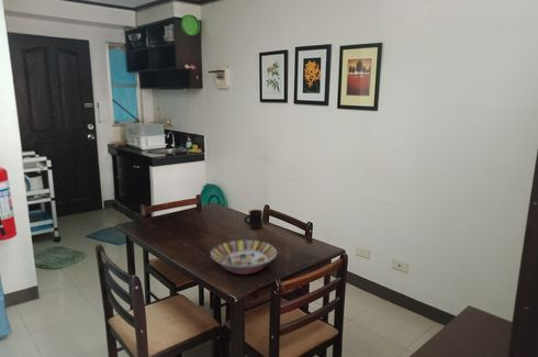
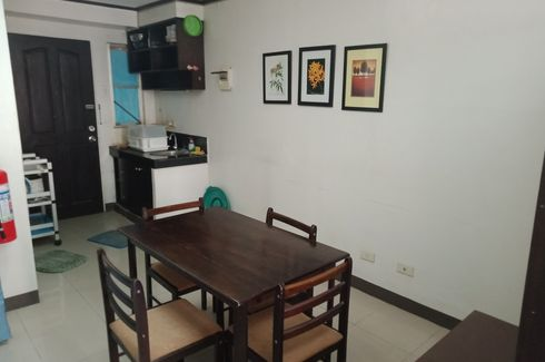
- serving bowl [210,238,279,276]
- mug [243,209,264,230]
